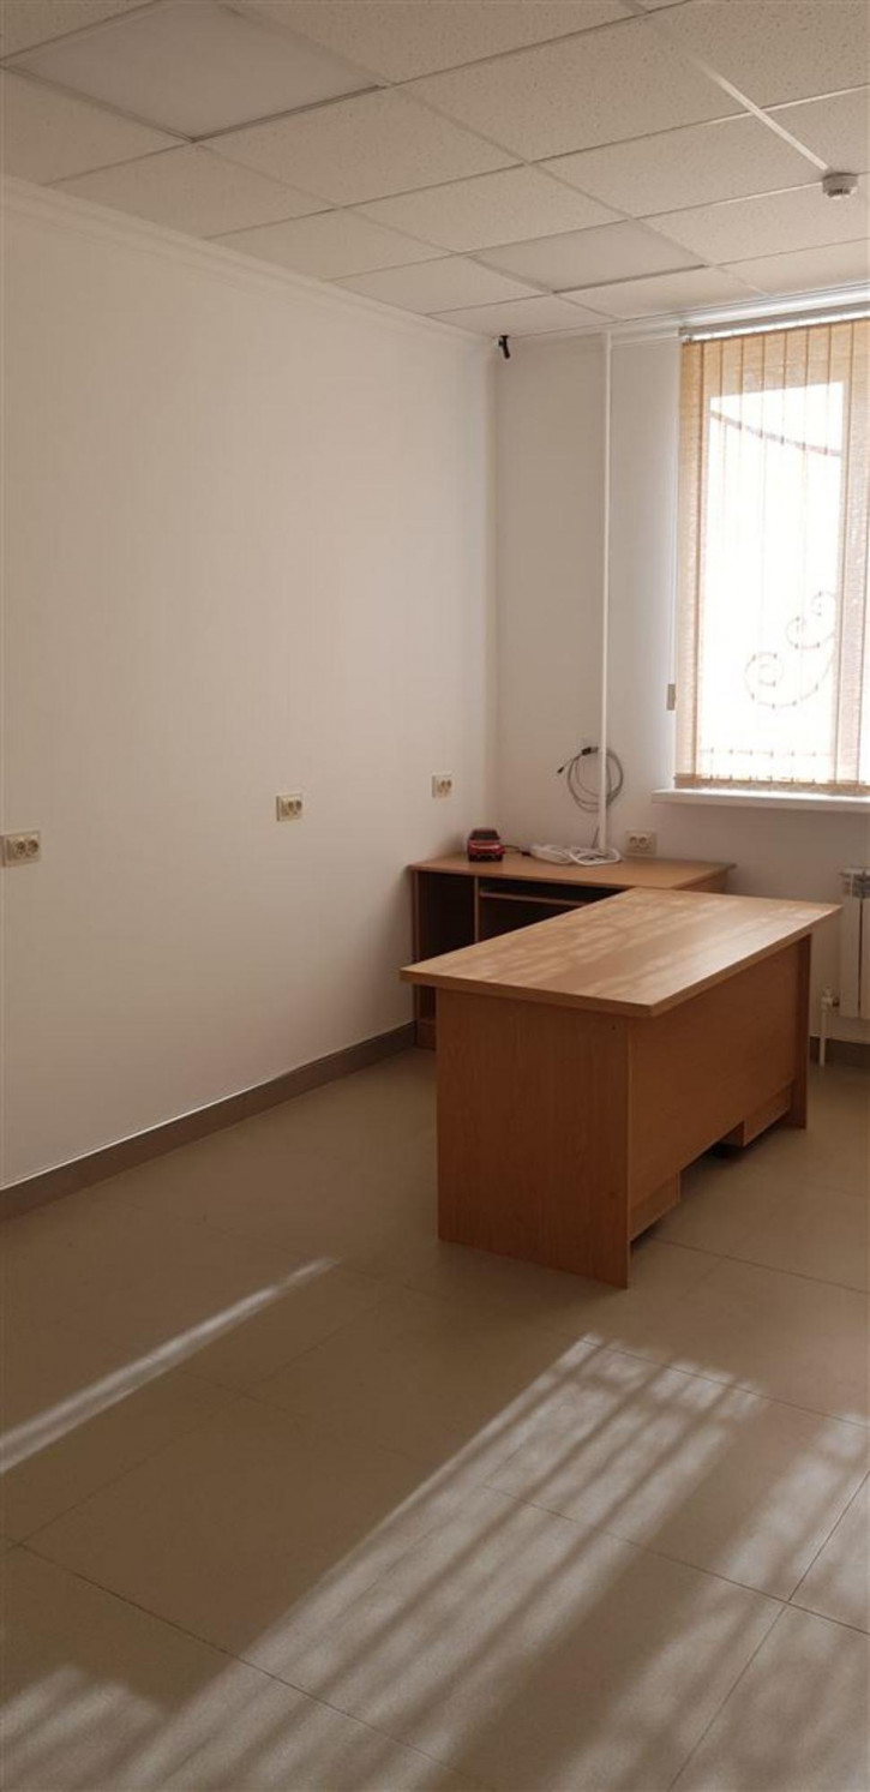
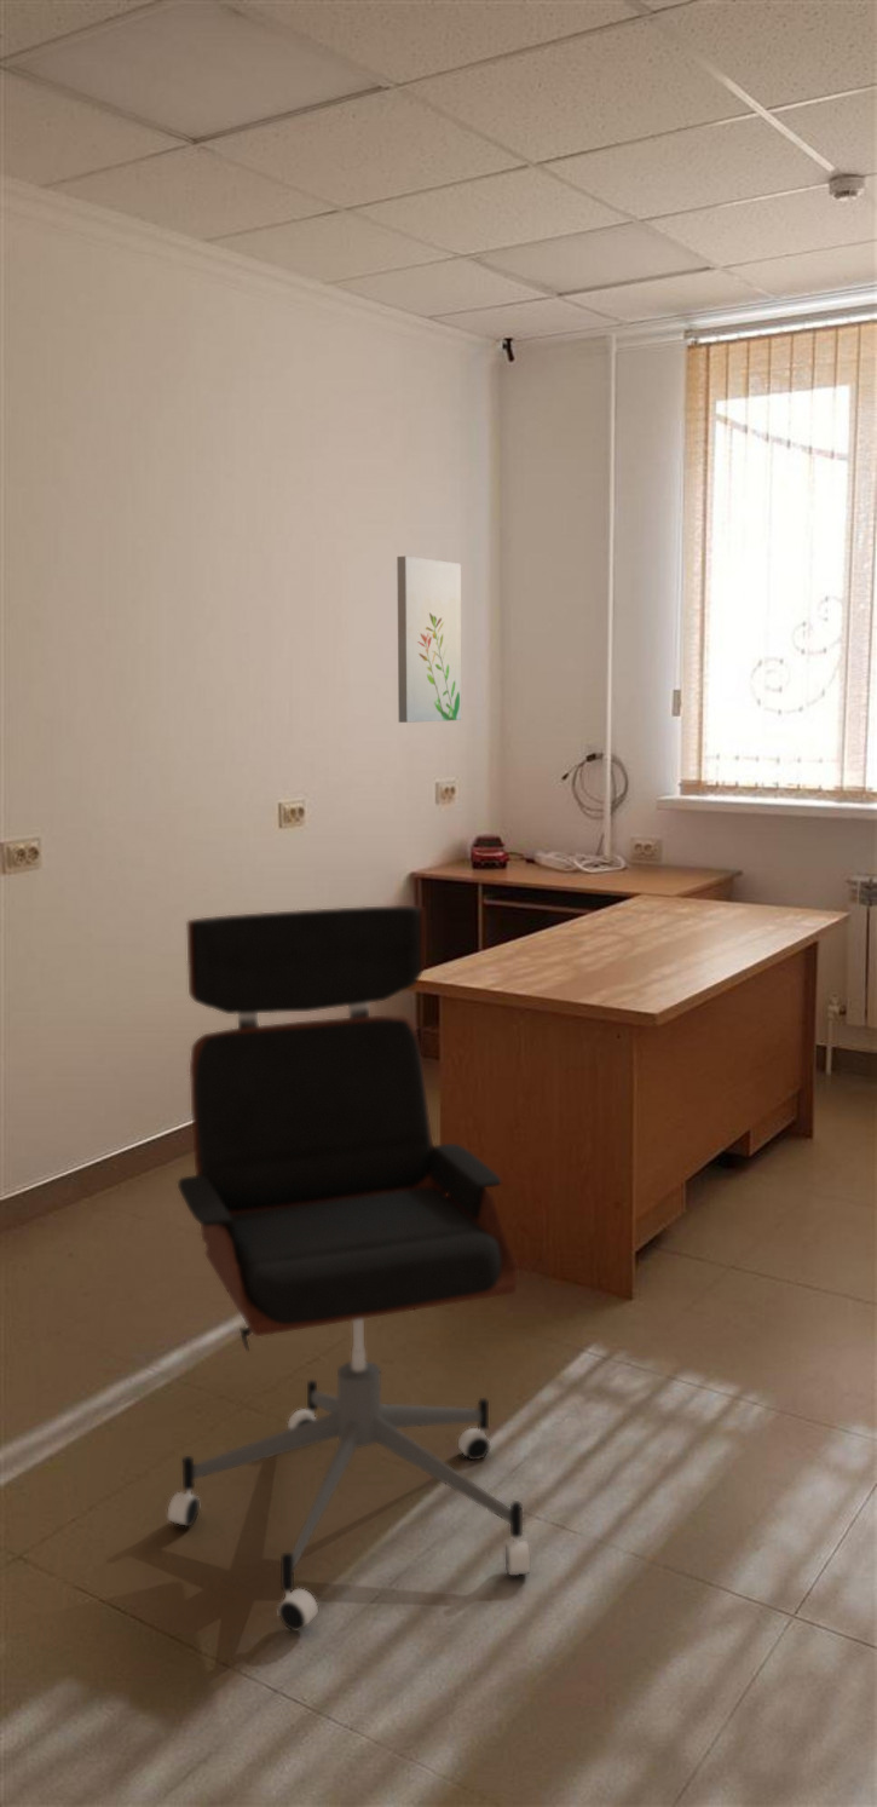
+ wall art [396,556,462,724]
+ office chair [167,904,531,1633]
